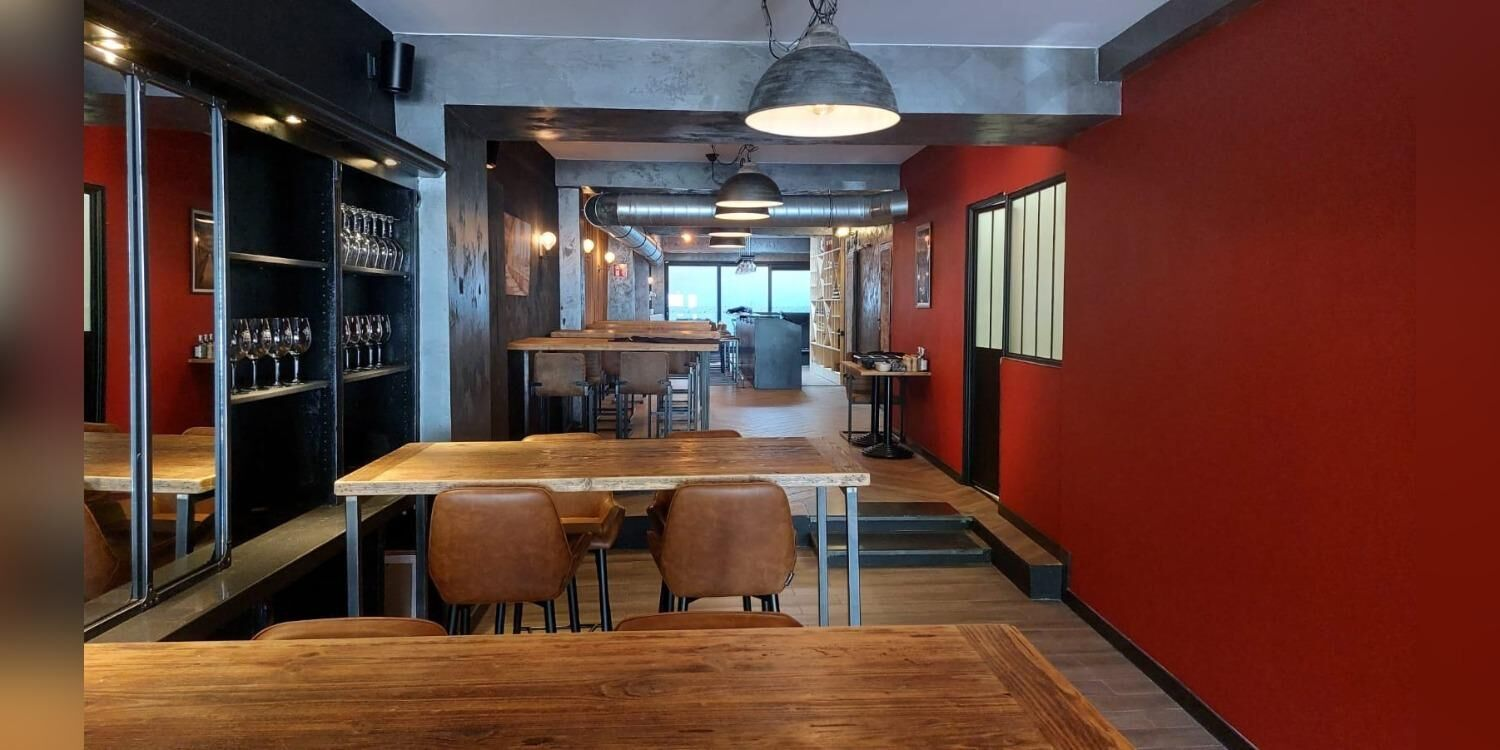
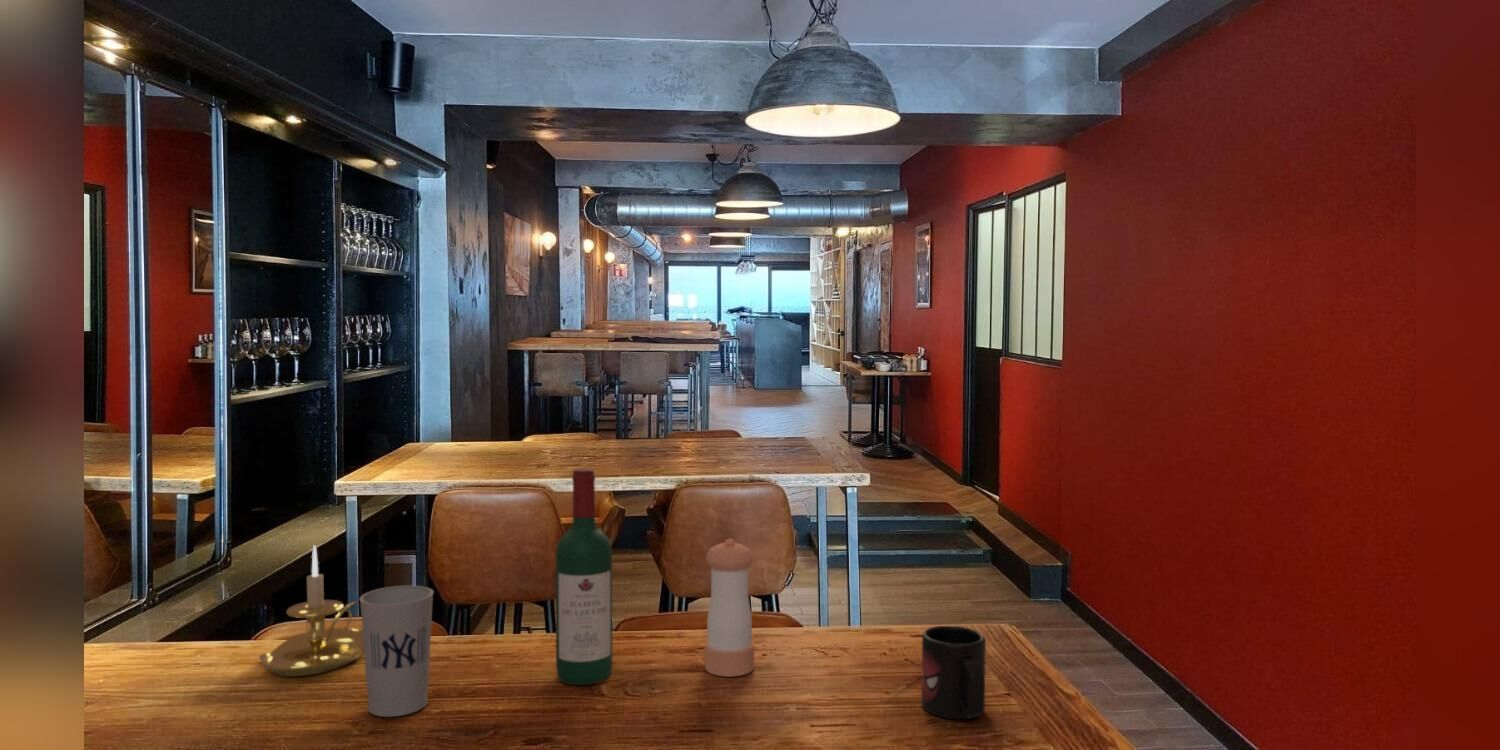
+ wine bottle [555,467,613,686]
+ cup [359,585,435,718]
+ pepper shaker [704,538,755,678]
+ mug [921,625,987,720]
+ candle holder [258,544,364,678]
